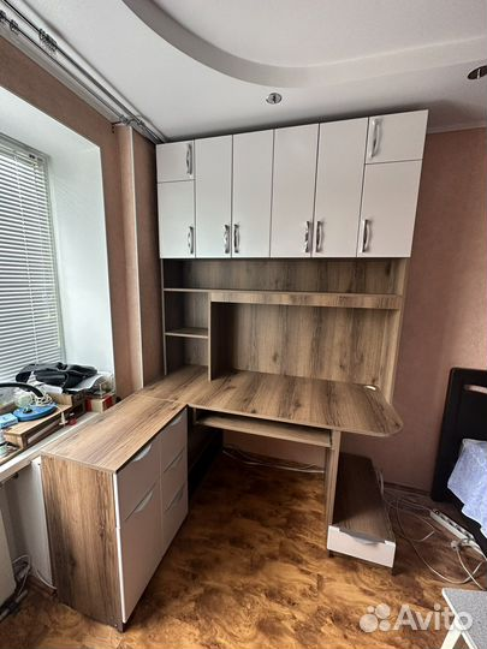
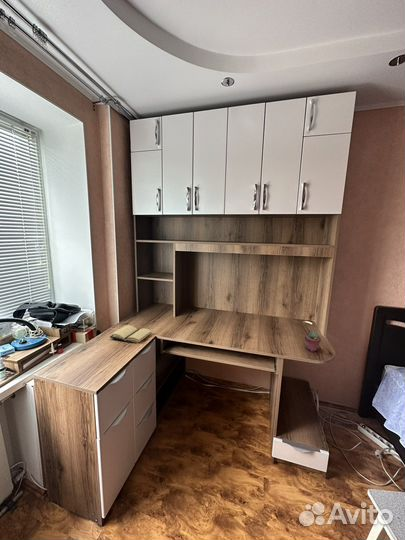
+ book [109,324,153,345]
+ potted succulent [304,331,322,353]
